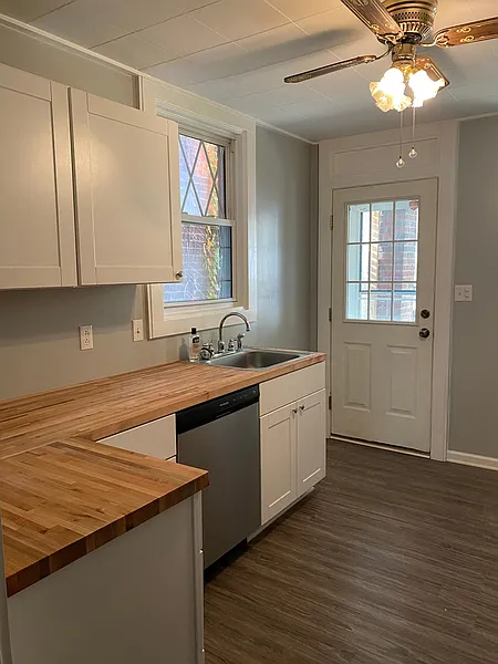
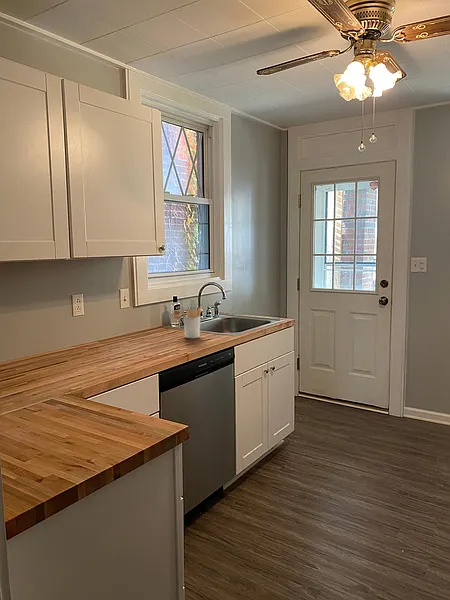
+ utensil holder [179,305,203,339]
